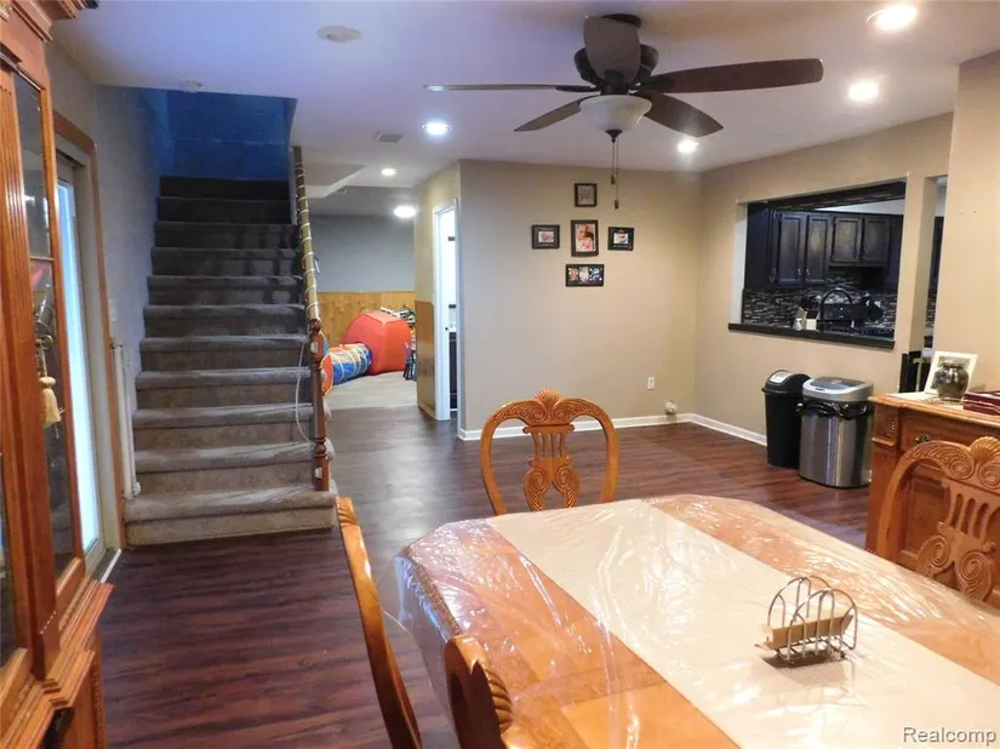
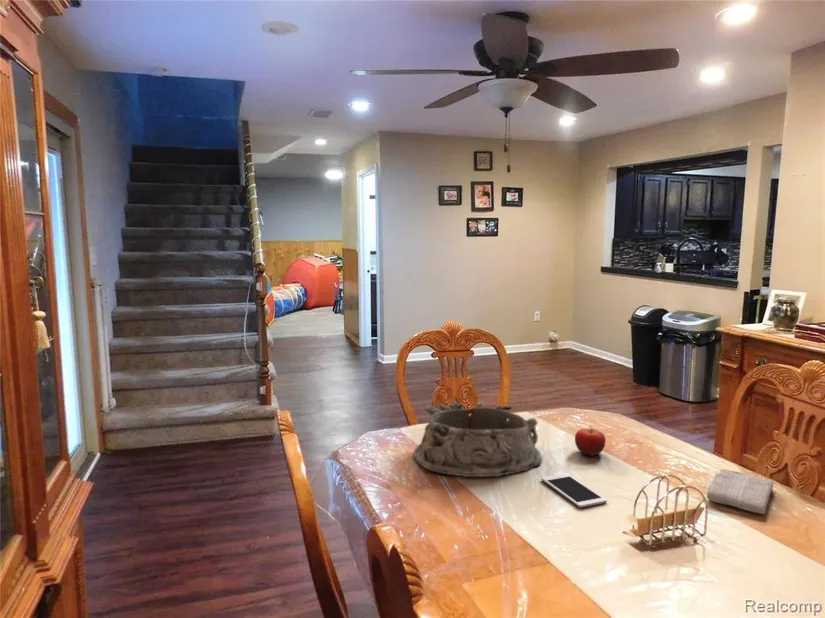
+ washcloth [706,468,775,515]
+ fruit [574,425,607,457]
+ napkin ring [413,401,543,478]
+ cell phone [540,472,608,508]
